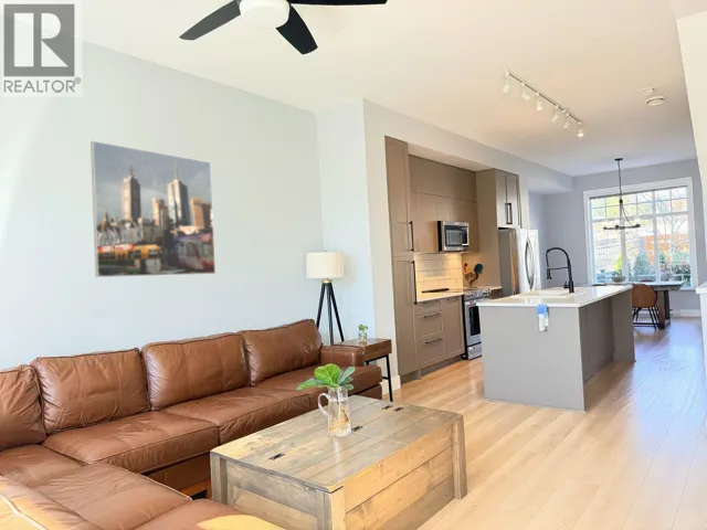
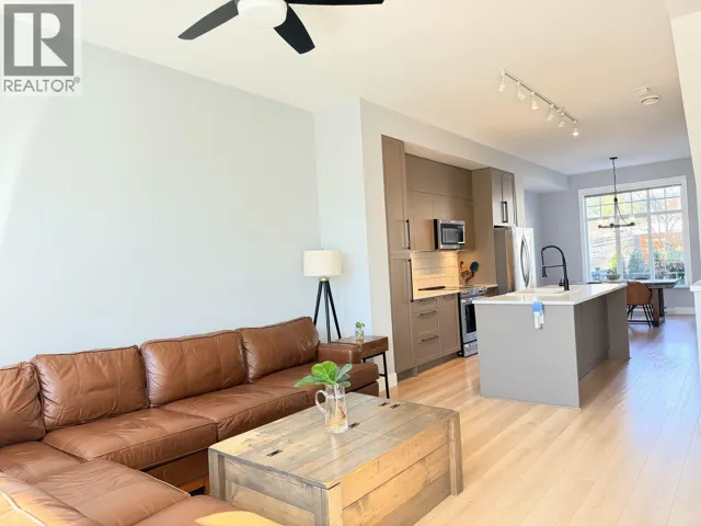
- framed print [89,140,217,278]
